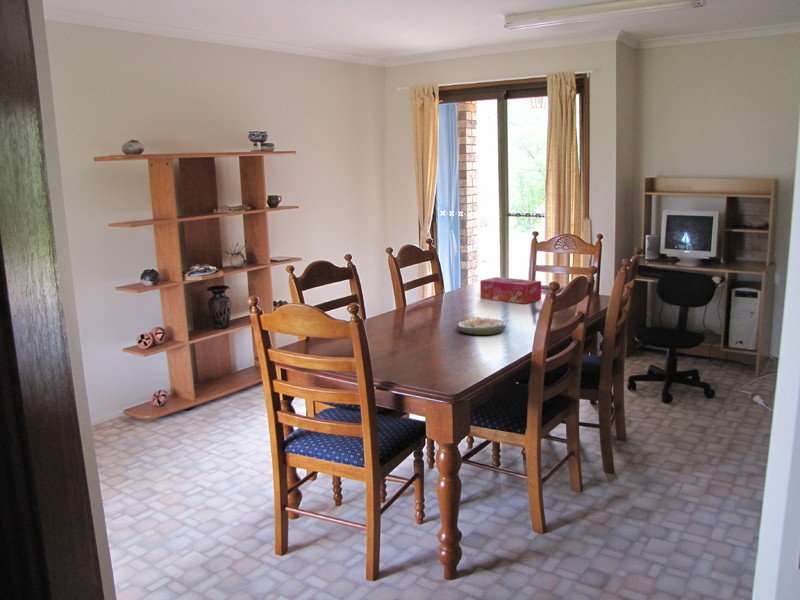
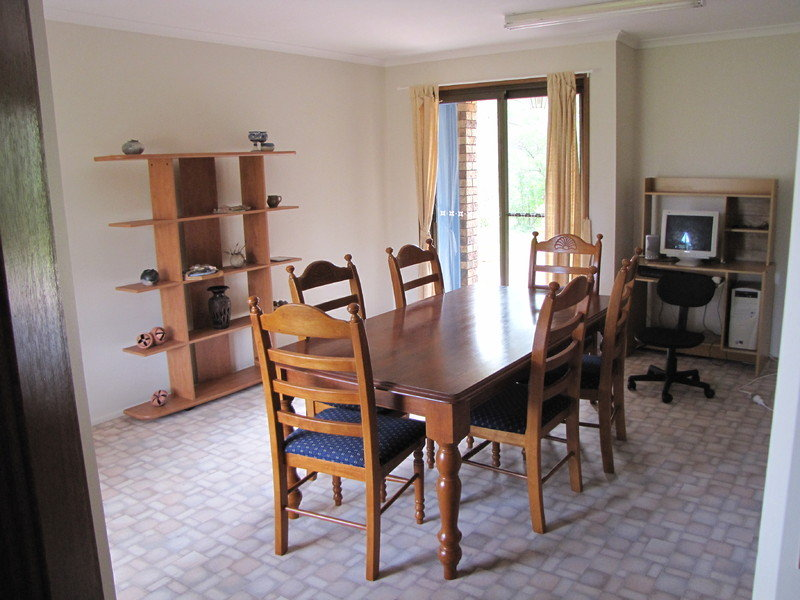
- soup [456,316,507,336]
- tissue box [479,276,542,305]
